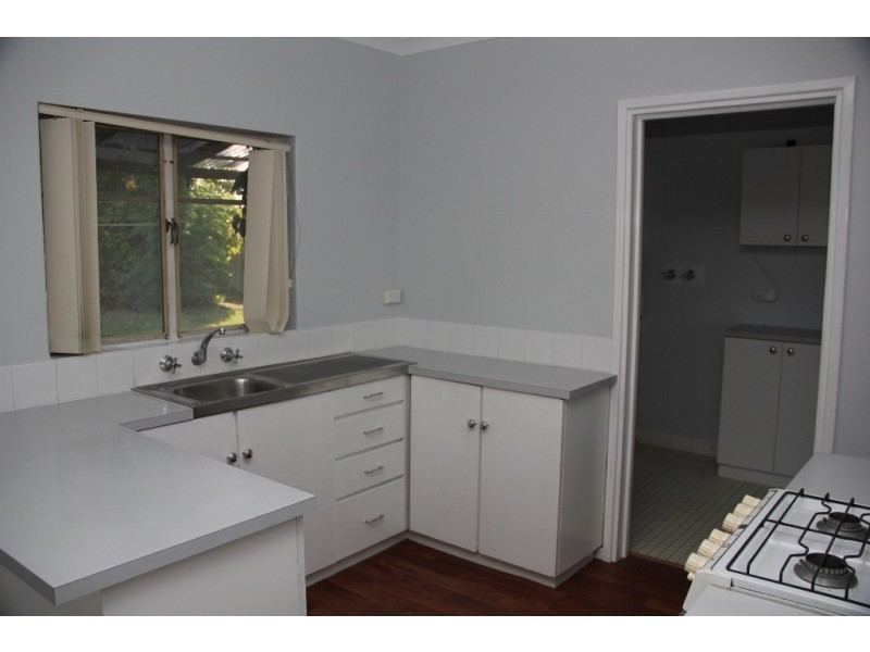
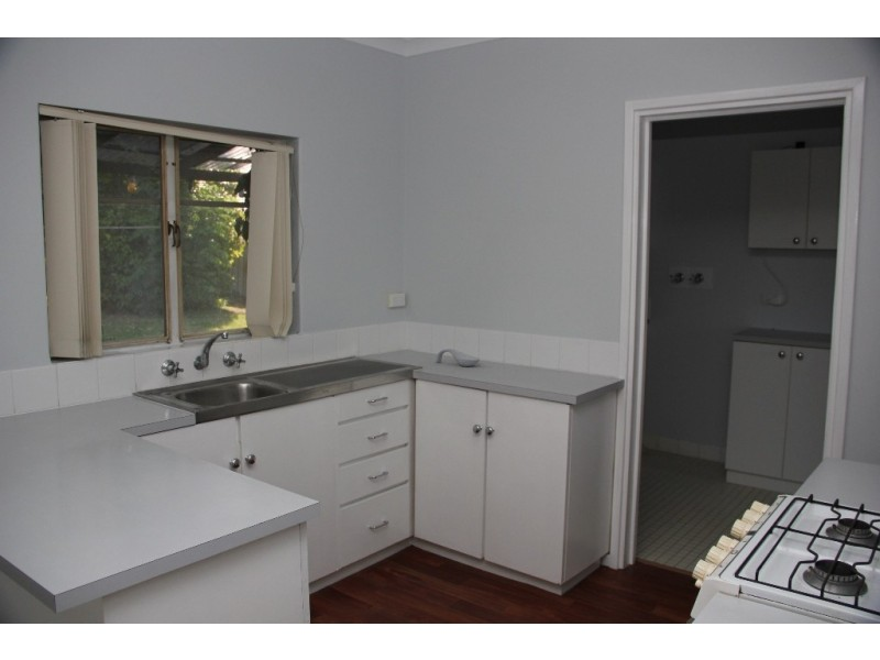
+ spoon rest [435,348,481,367]
